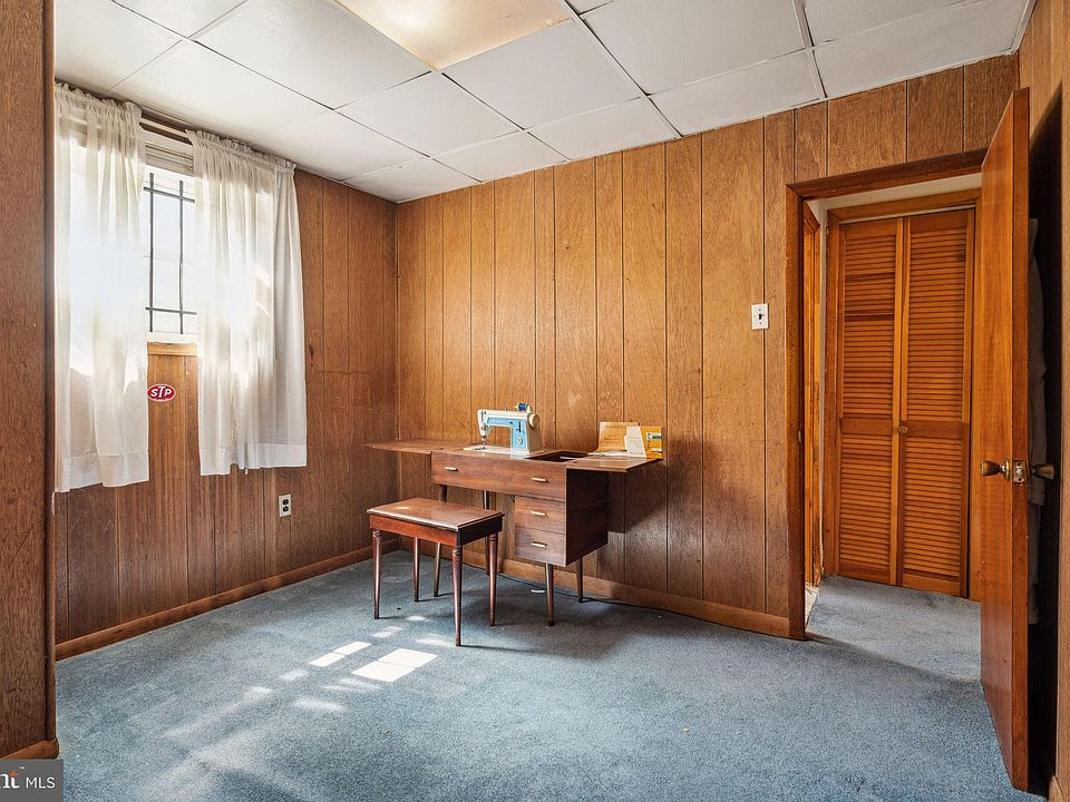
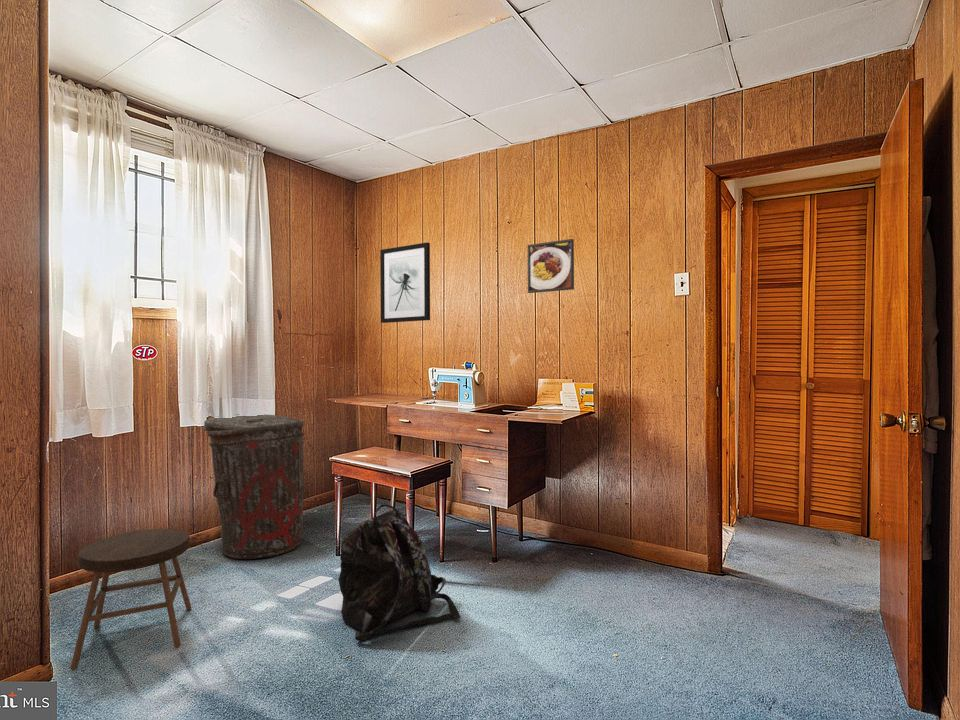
+ stool [69,528,192,671]
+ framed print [527,238,575,294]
+ wall art [379,241,431,324]
+ backpack [337,504,461,642]
+ trash can [202,414,305,560]
